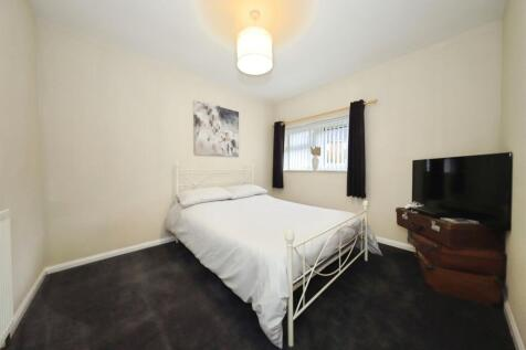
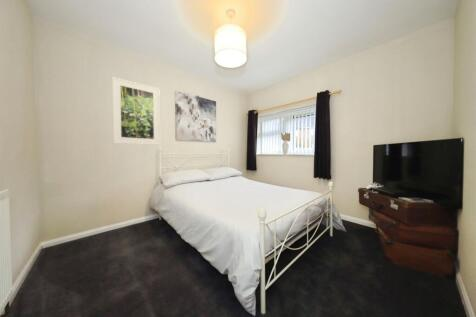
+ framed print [111,76,161,146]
